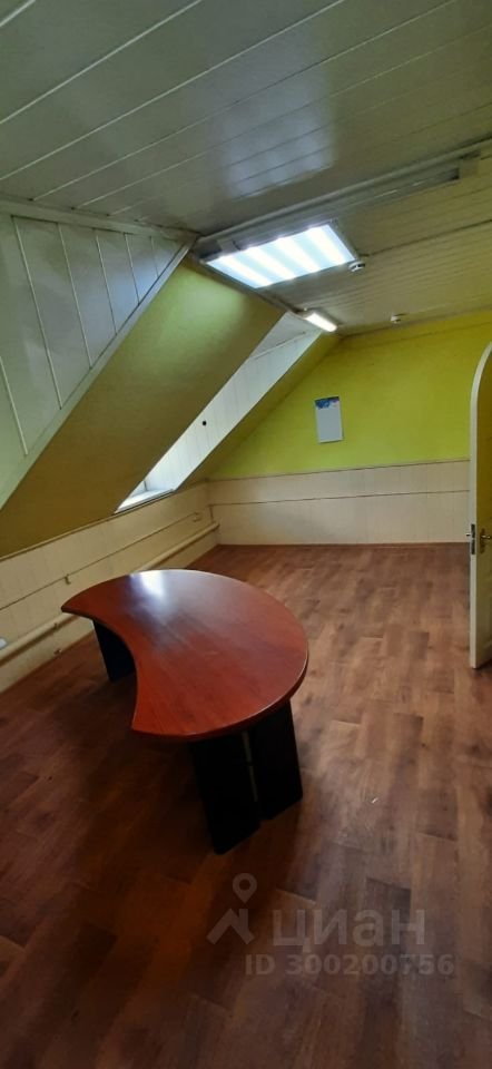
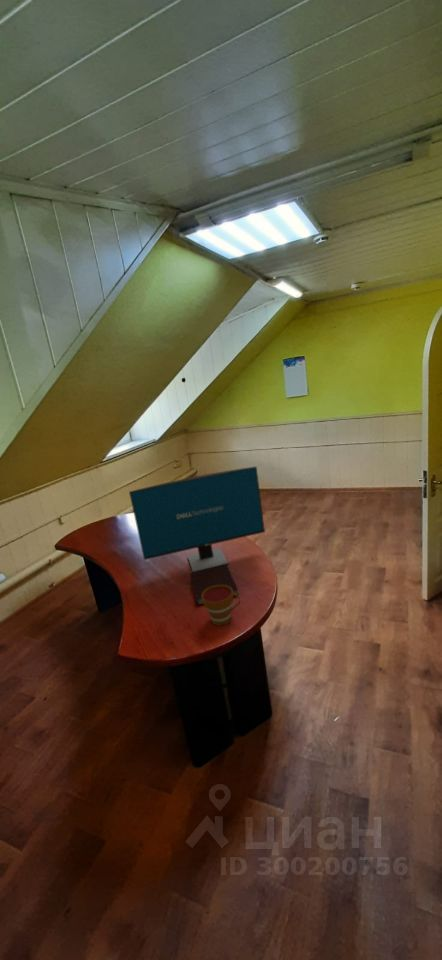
+ computer monitor [128,466,266,573]
+ notebook [189,565,240,606]
+ cup [202,585,241,626]
